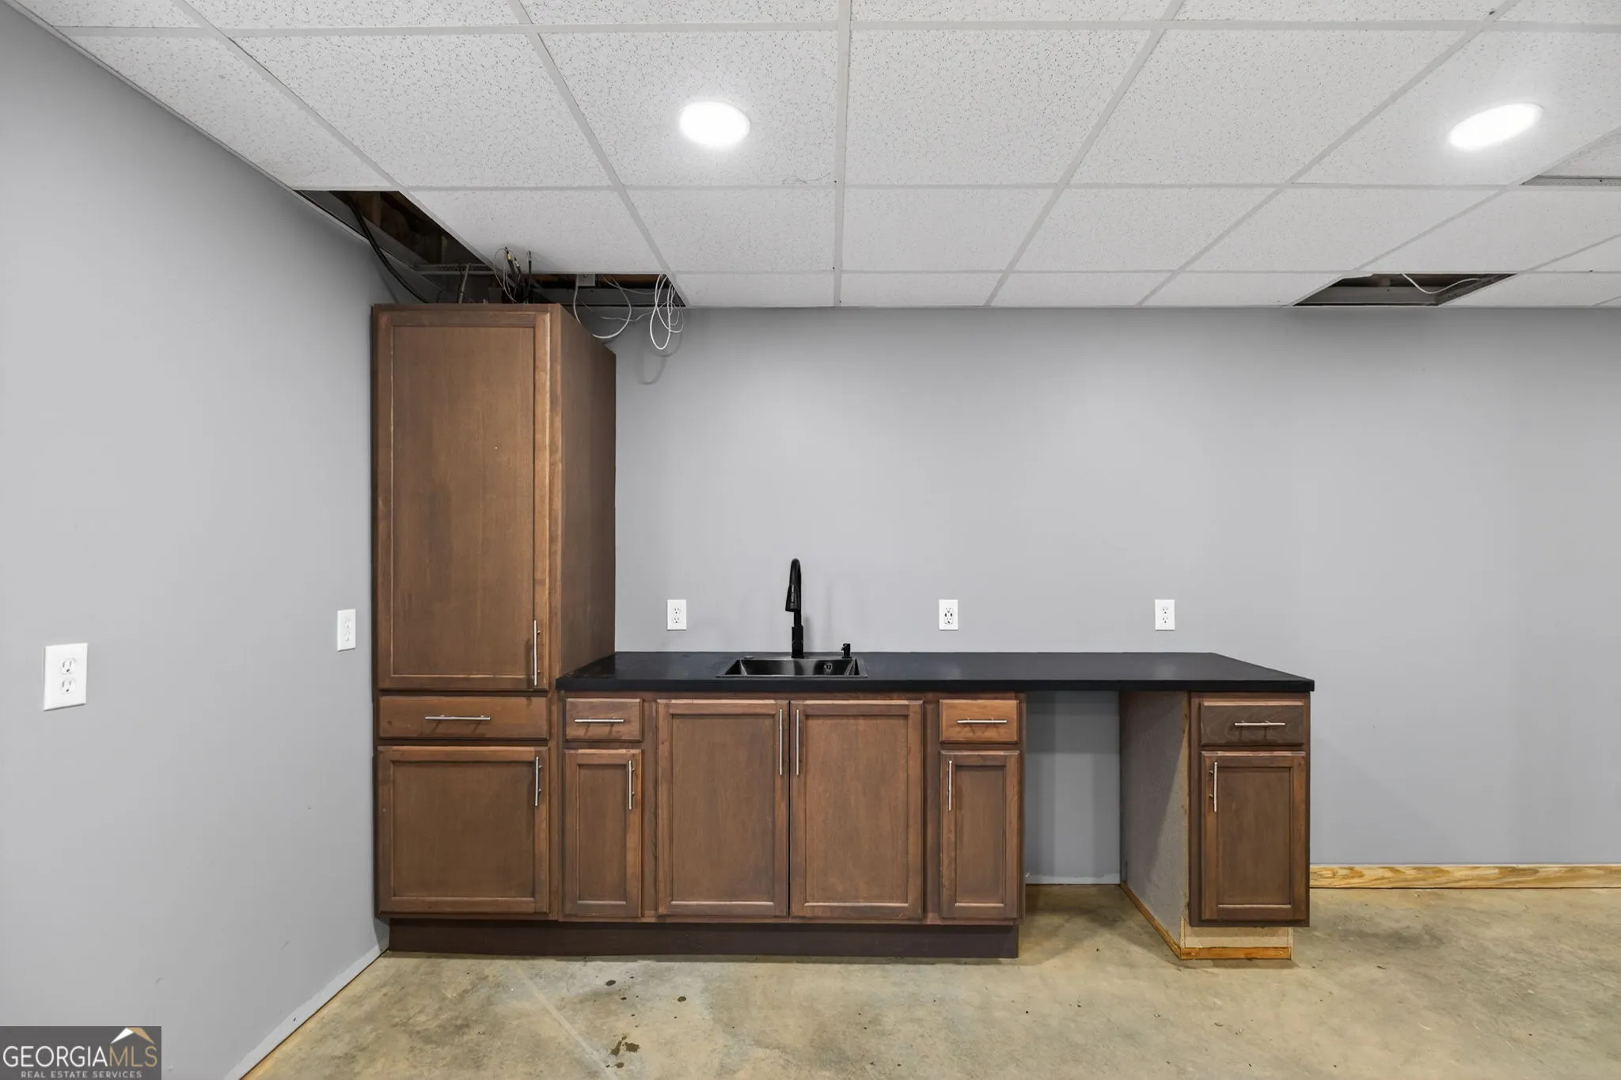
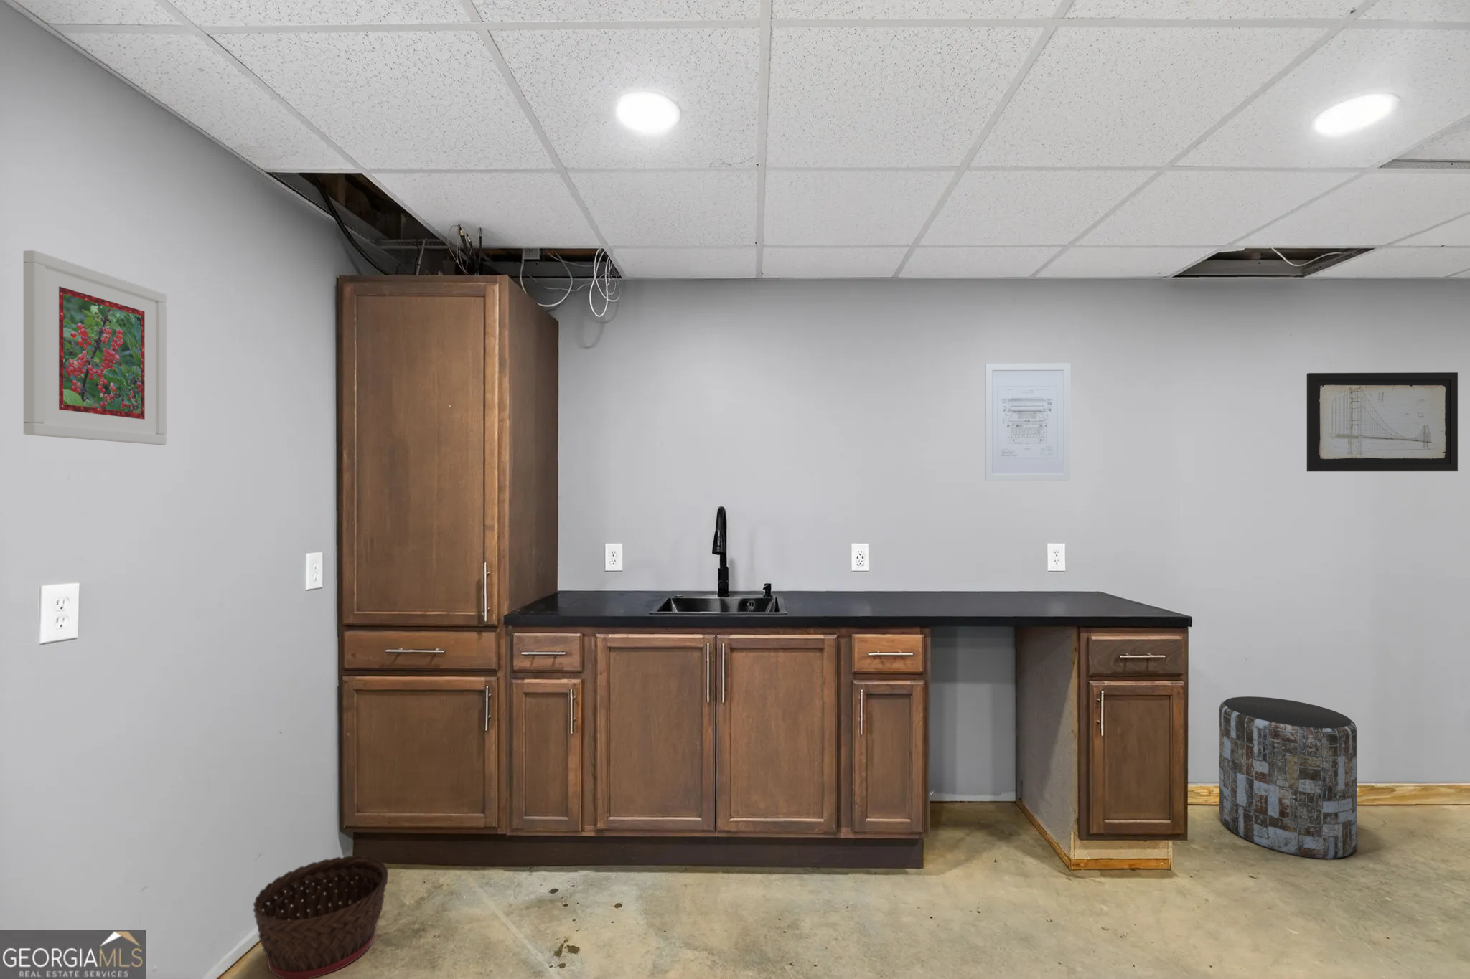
+ side table [1218,696,1359,859]
+ wall art [984,363,1071,481]
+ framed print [23,249,167,446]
+ wall art [1306,371,1458,472]
+ basket [252,854,389,979]
